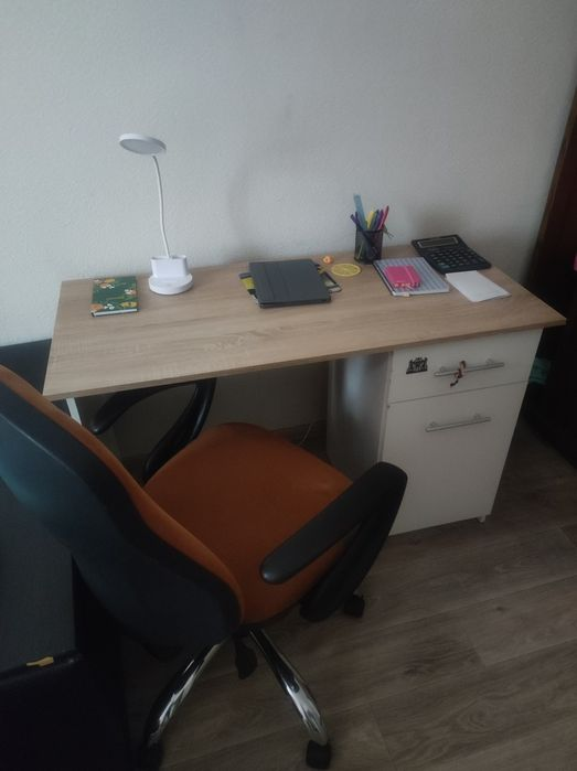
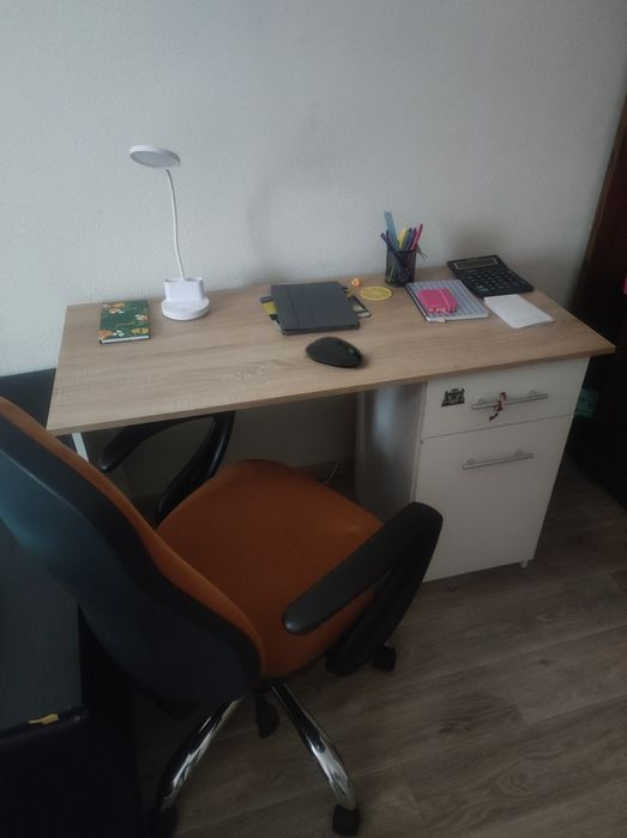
+ computer mouse [303,334,364,368]
